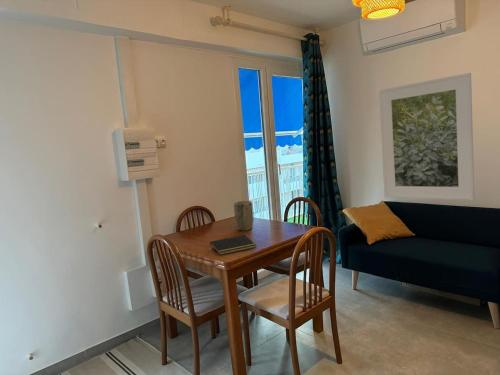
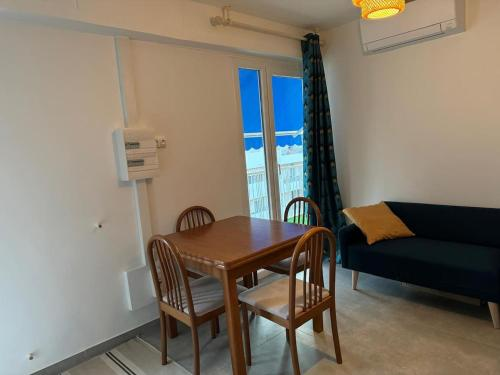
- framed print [378,72,475,201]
- notepad [209,234,257,256]
- plant pot [233,200,255,232]
